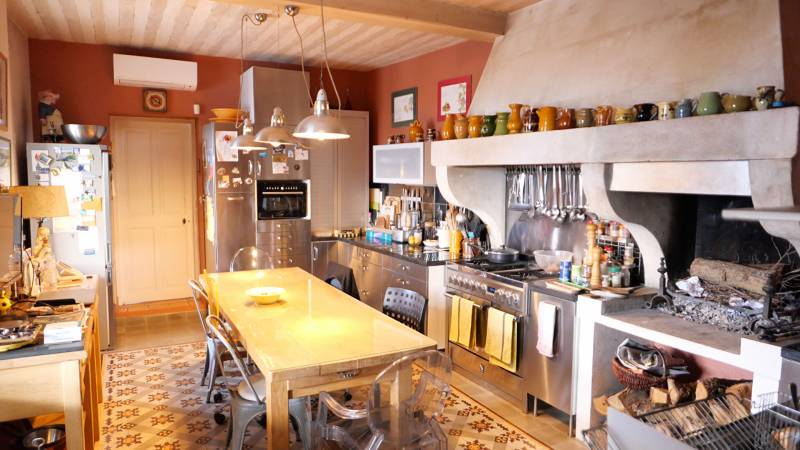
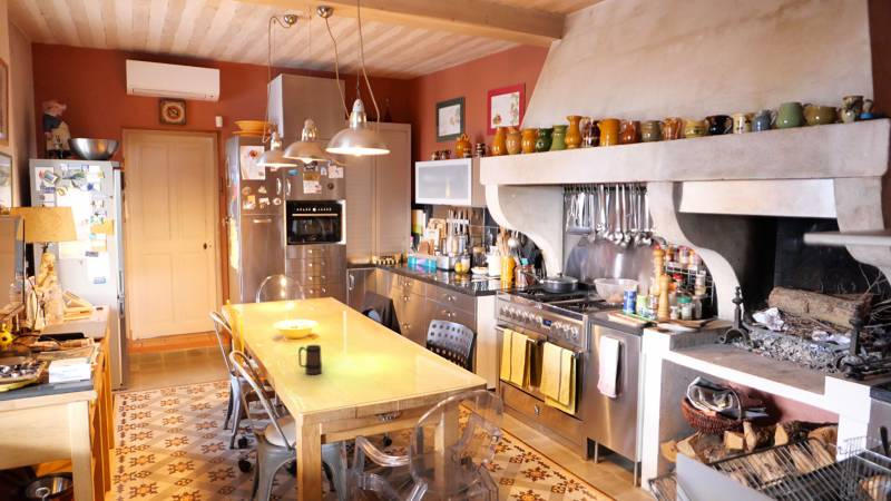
+ mug [297,344,323,375]
